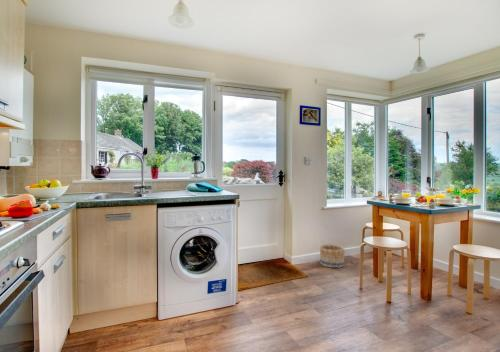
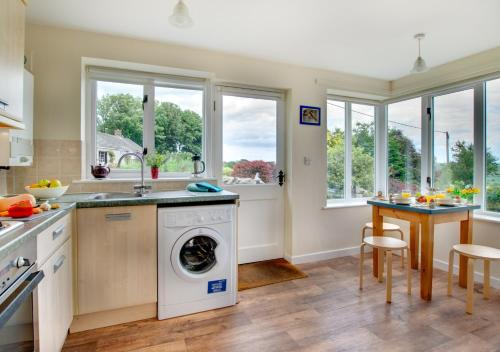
- basket [319,243,346,268]
